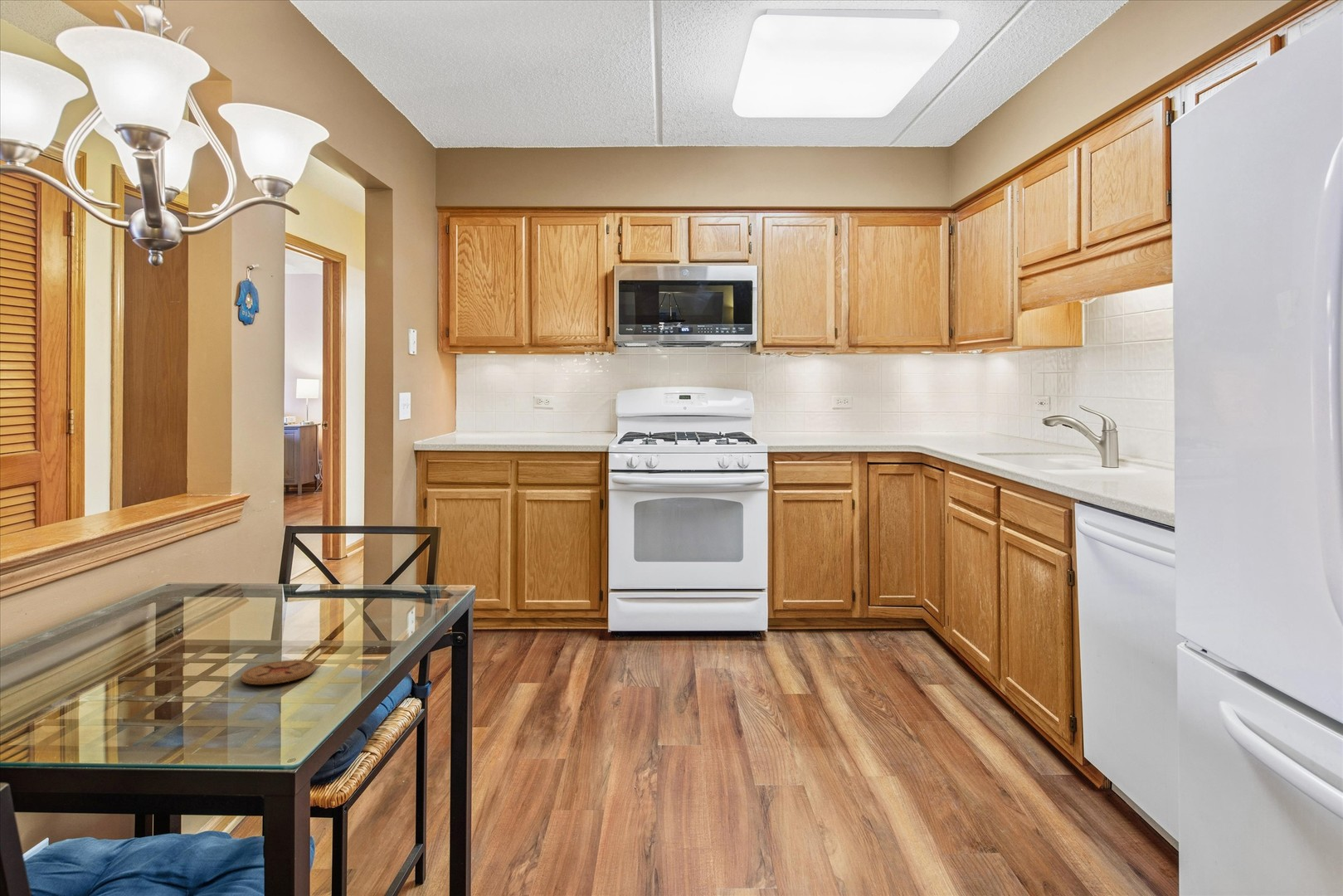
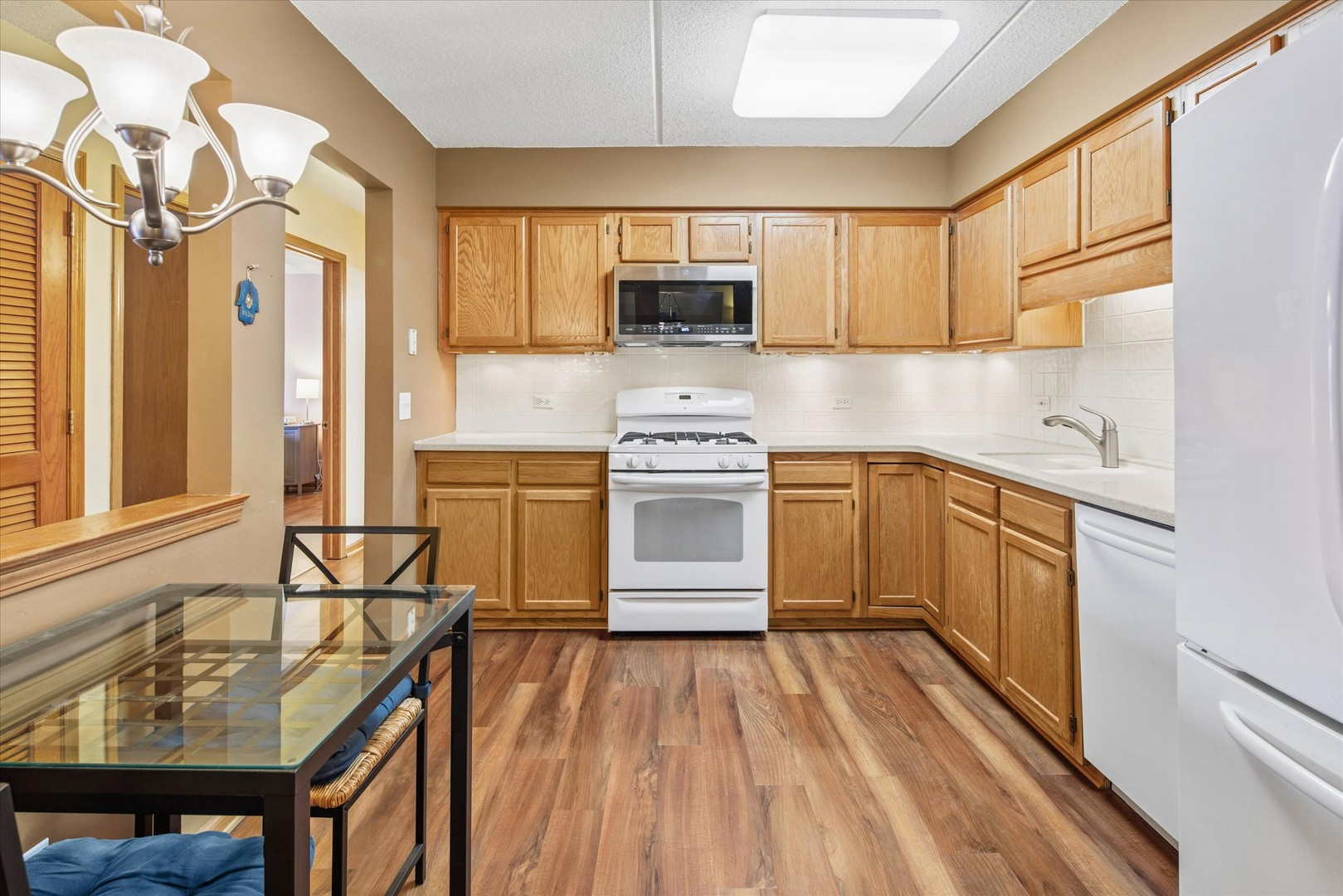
- coaster [240,660,317,685]
